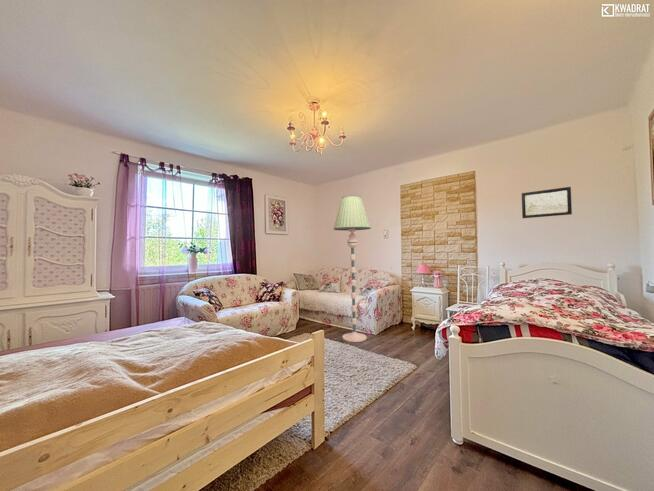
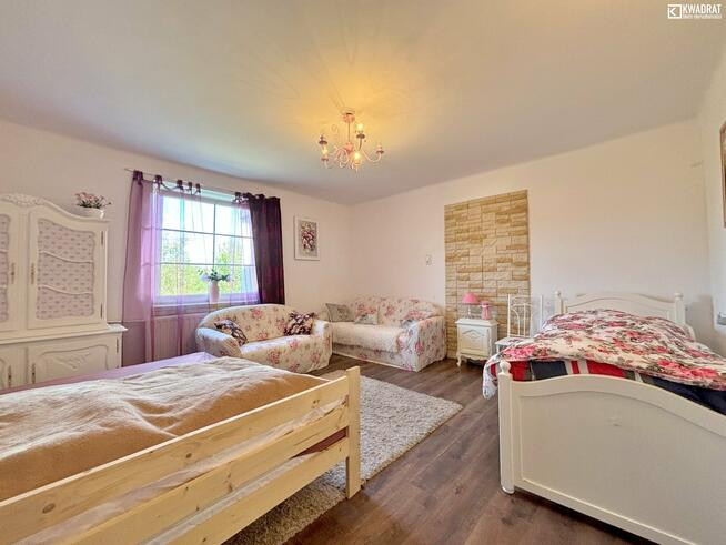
- floor lamp [333,194,372,343]
- wall art [521,186,573,219]
